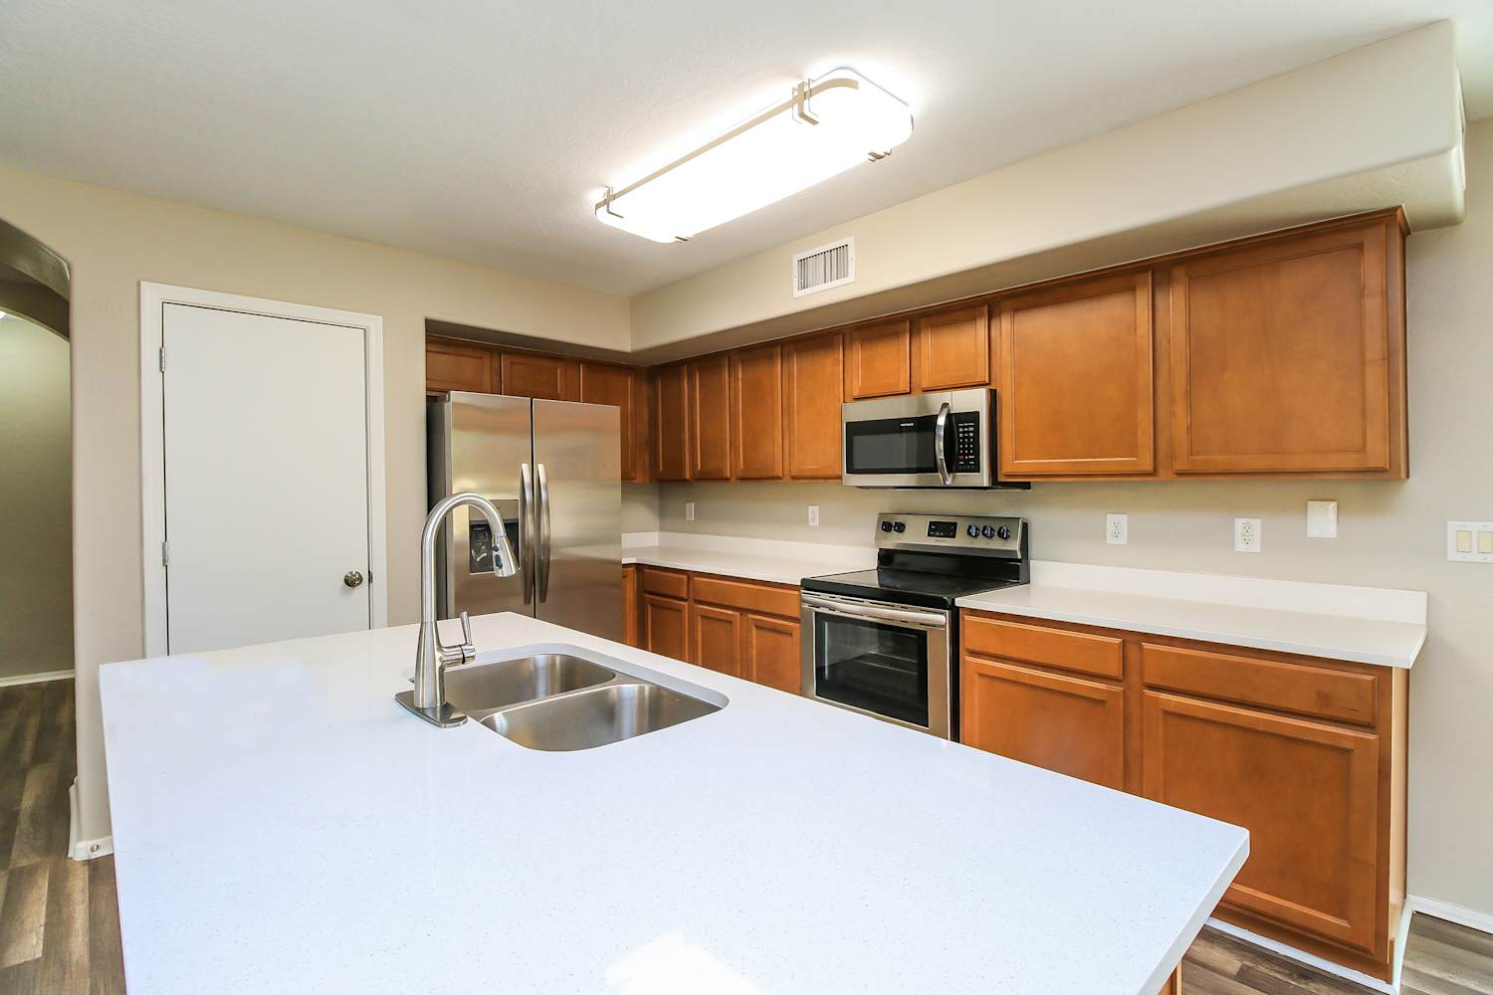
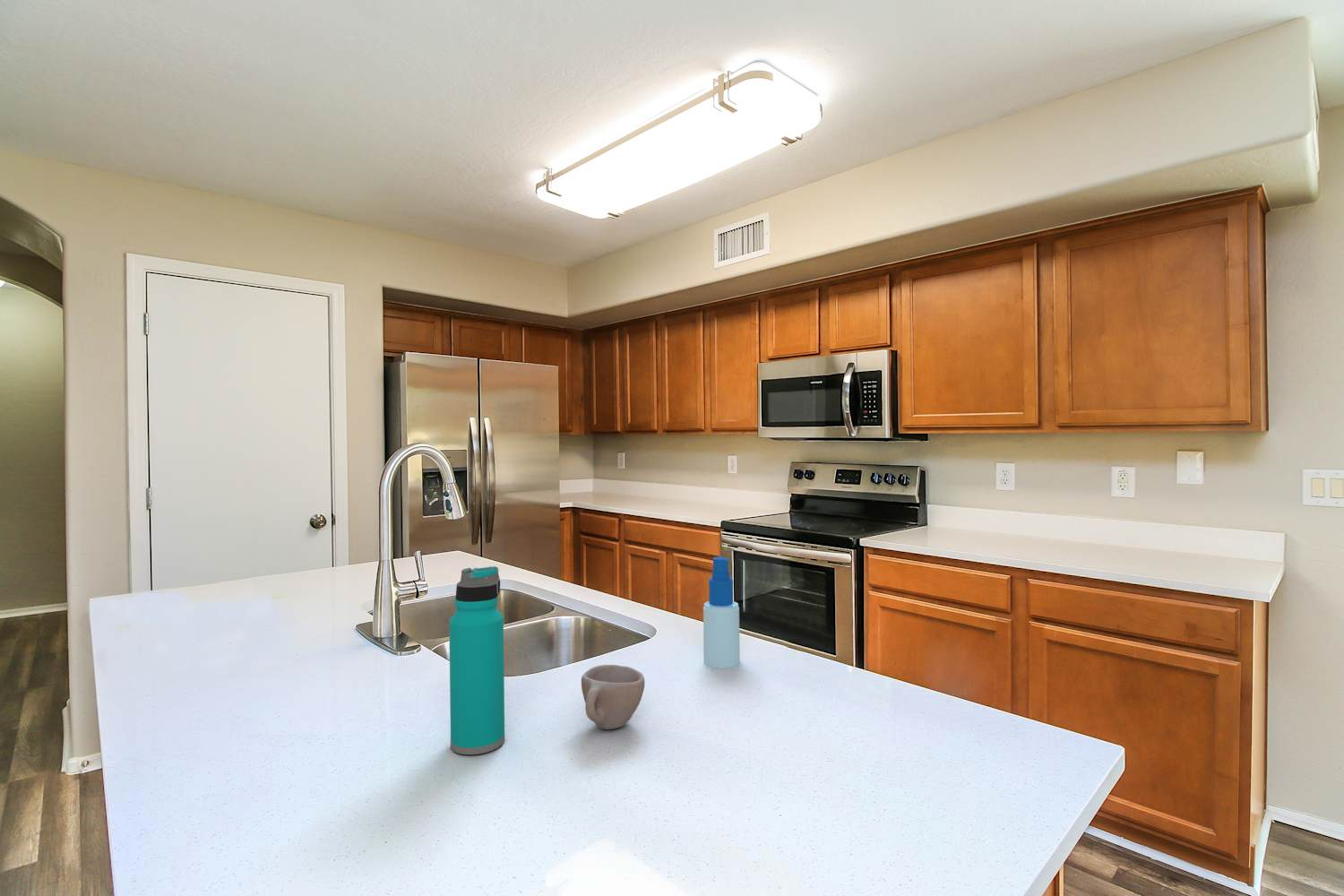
+ cup [581,664,646,730]
+ spray bottle [702,556,741,669]
+ water bottle [448,565,505,755]
